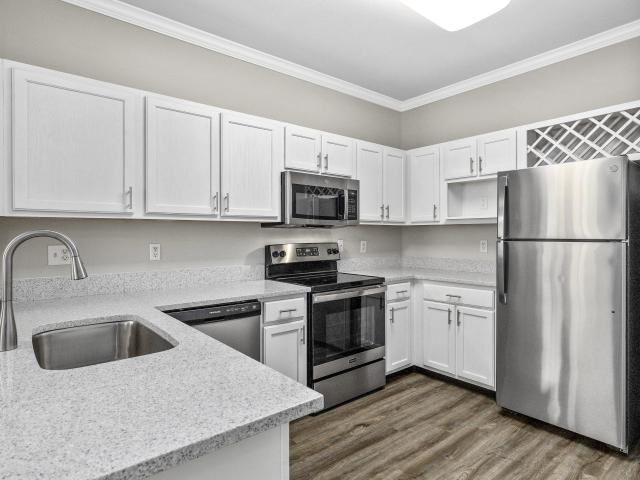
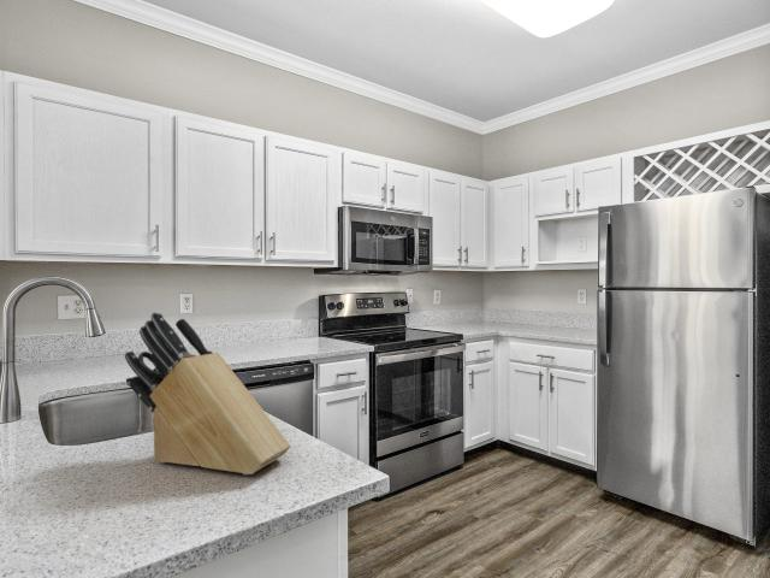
+ knife block [124,311,292,476]
